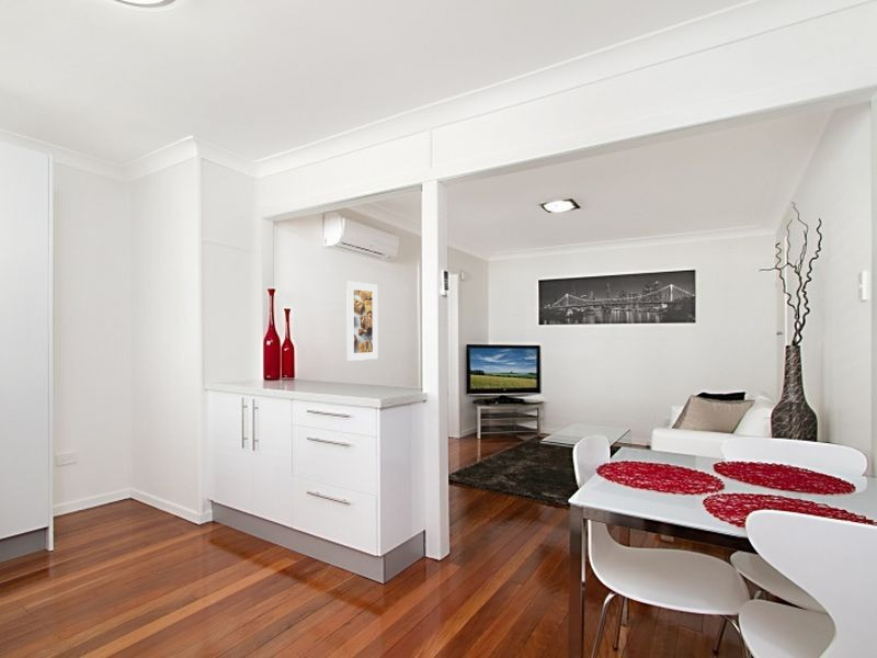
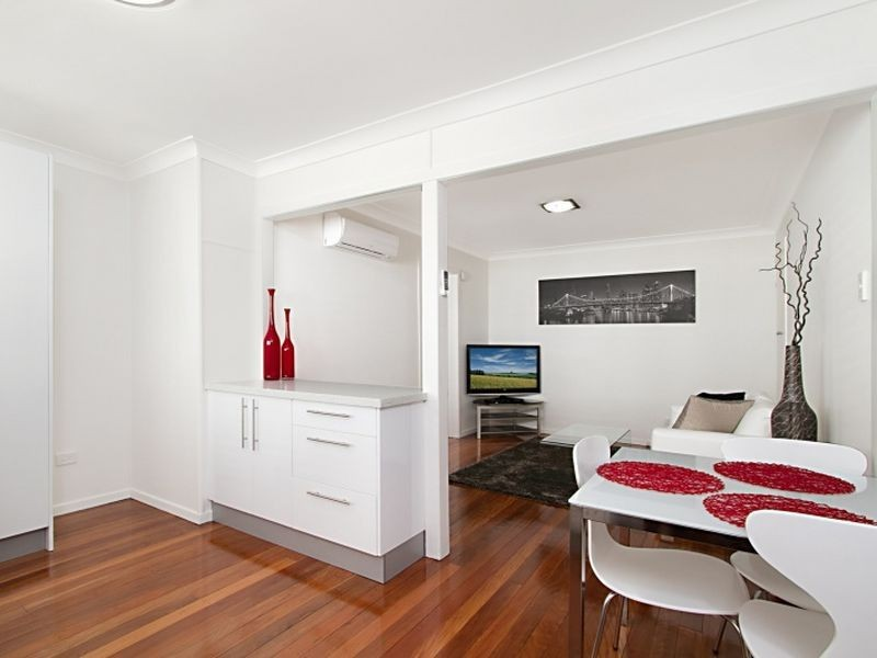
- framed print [345,281,378,362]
